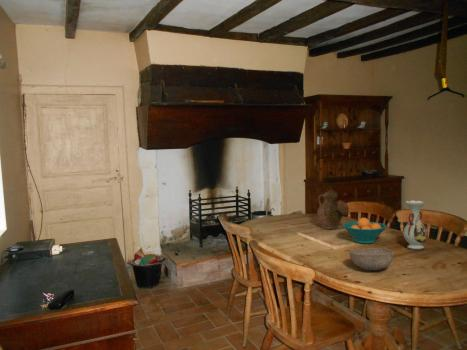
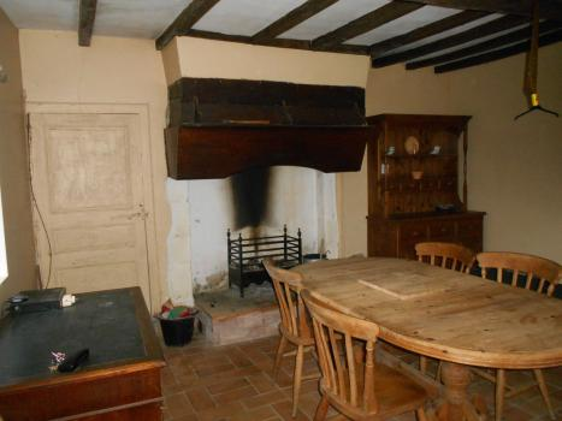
- fruit bowl [342,217,387,244]
- bowl [348,247,395,271]
- vase [402,199,429,251]
- jug [316,189,350,230]
